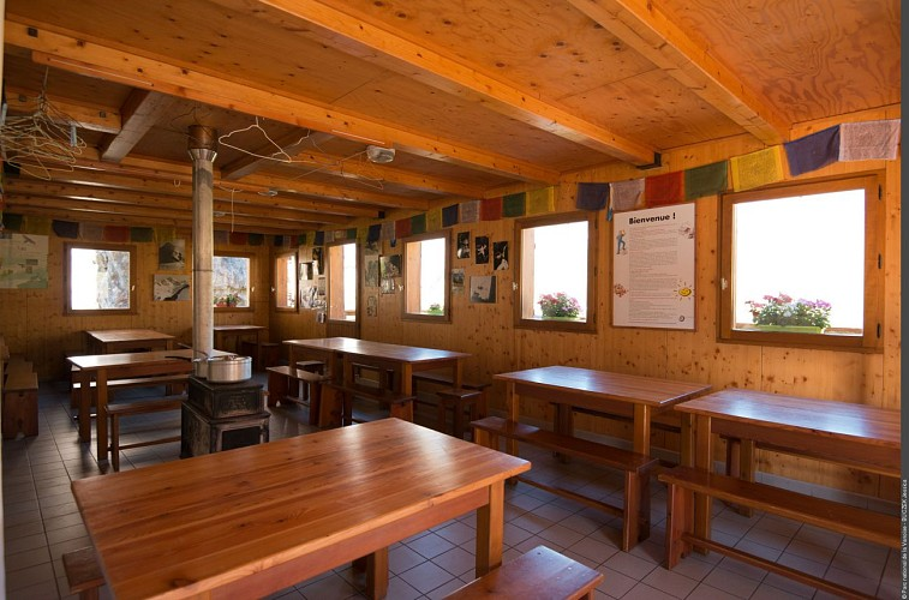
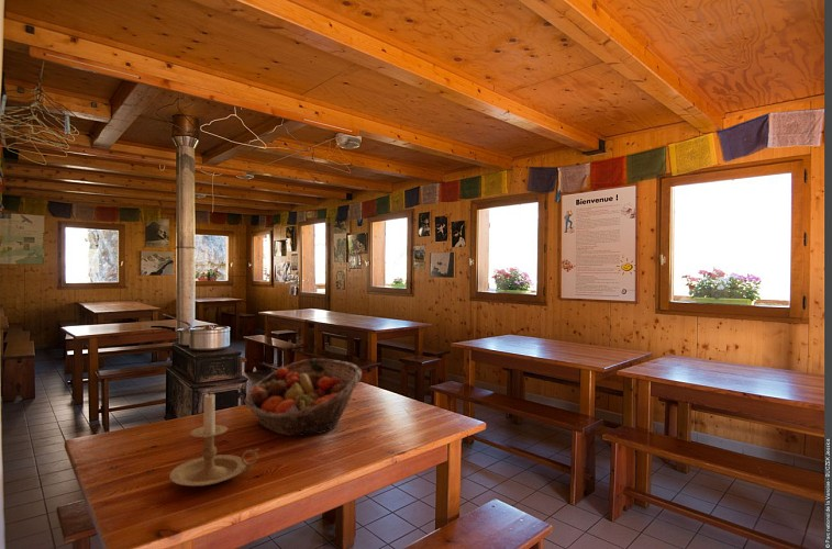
+ fruit basket [244,358,363,437]
+ candle holder [168,390,260,488]
